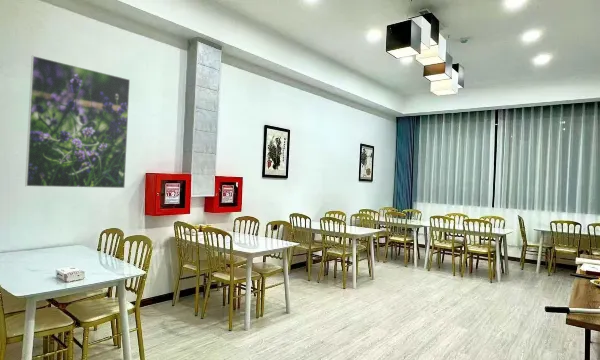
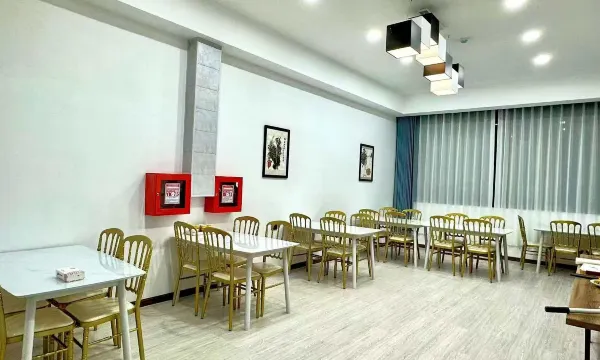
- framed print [24,55,131,189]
